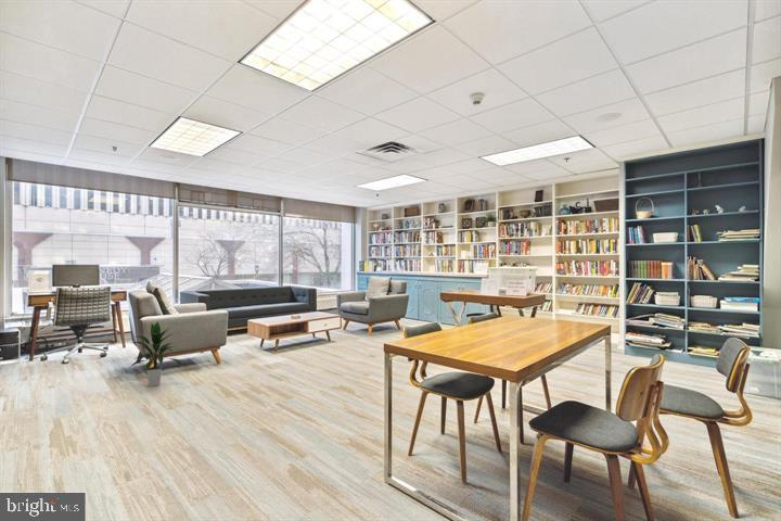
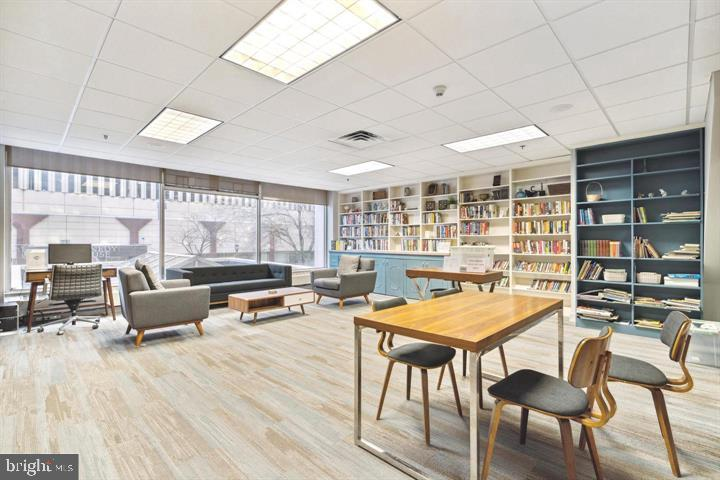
- indoor plant [128,320,185,387]
